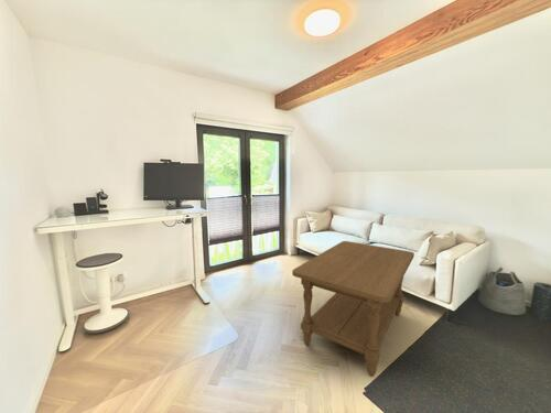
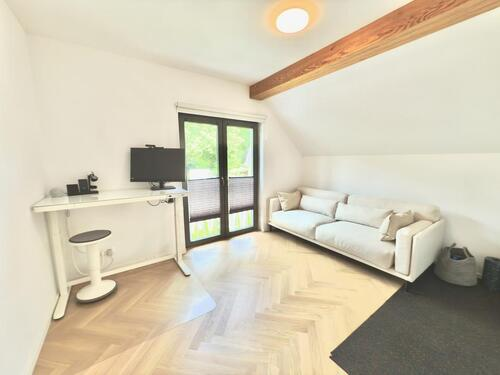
- coffee table [291,240,415,378]
